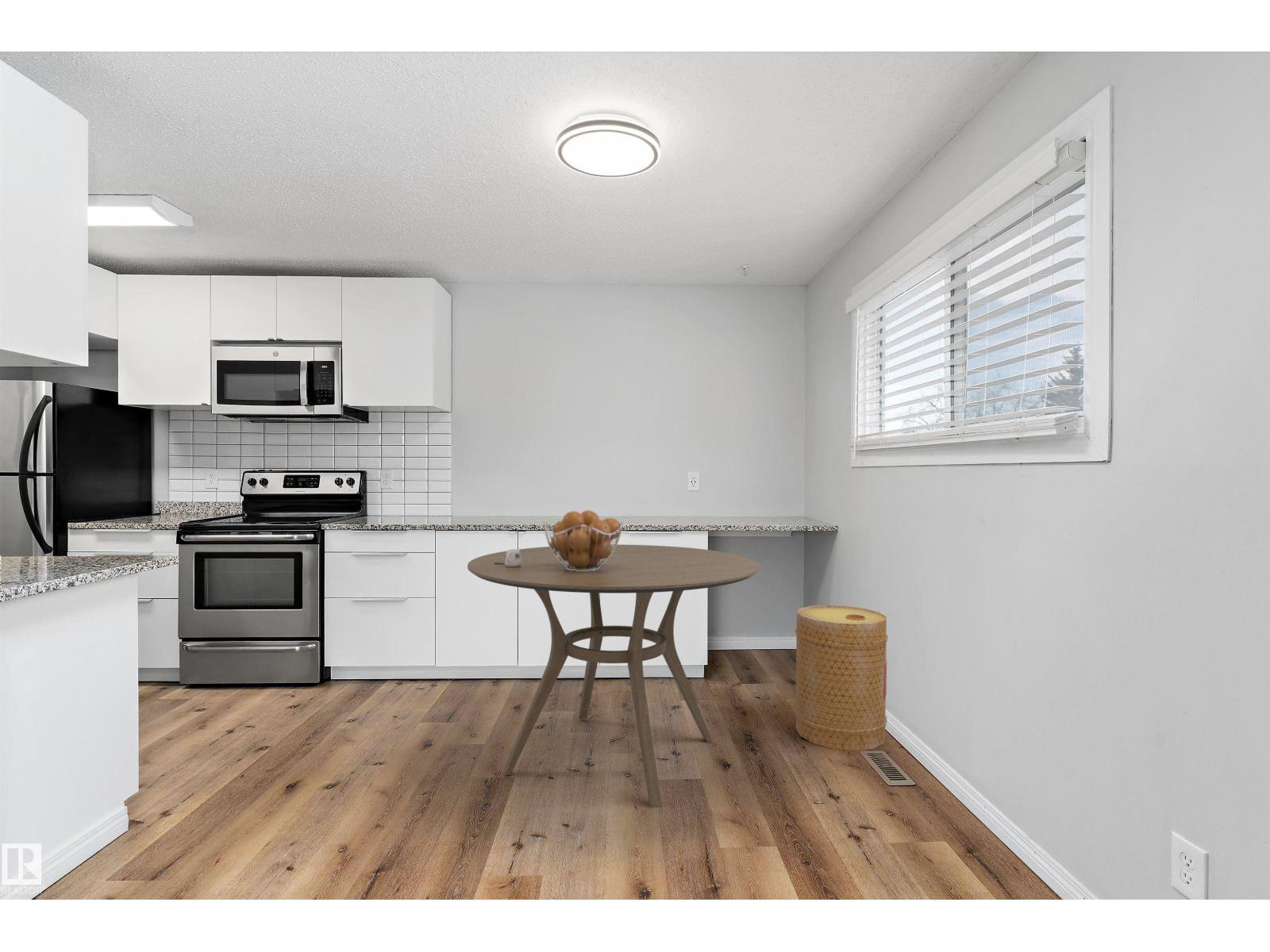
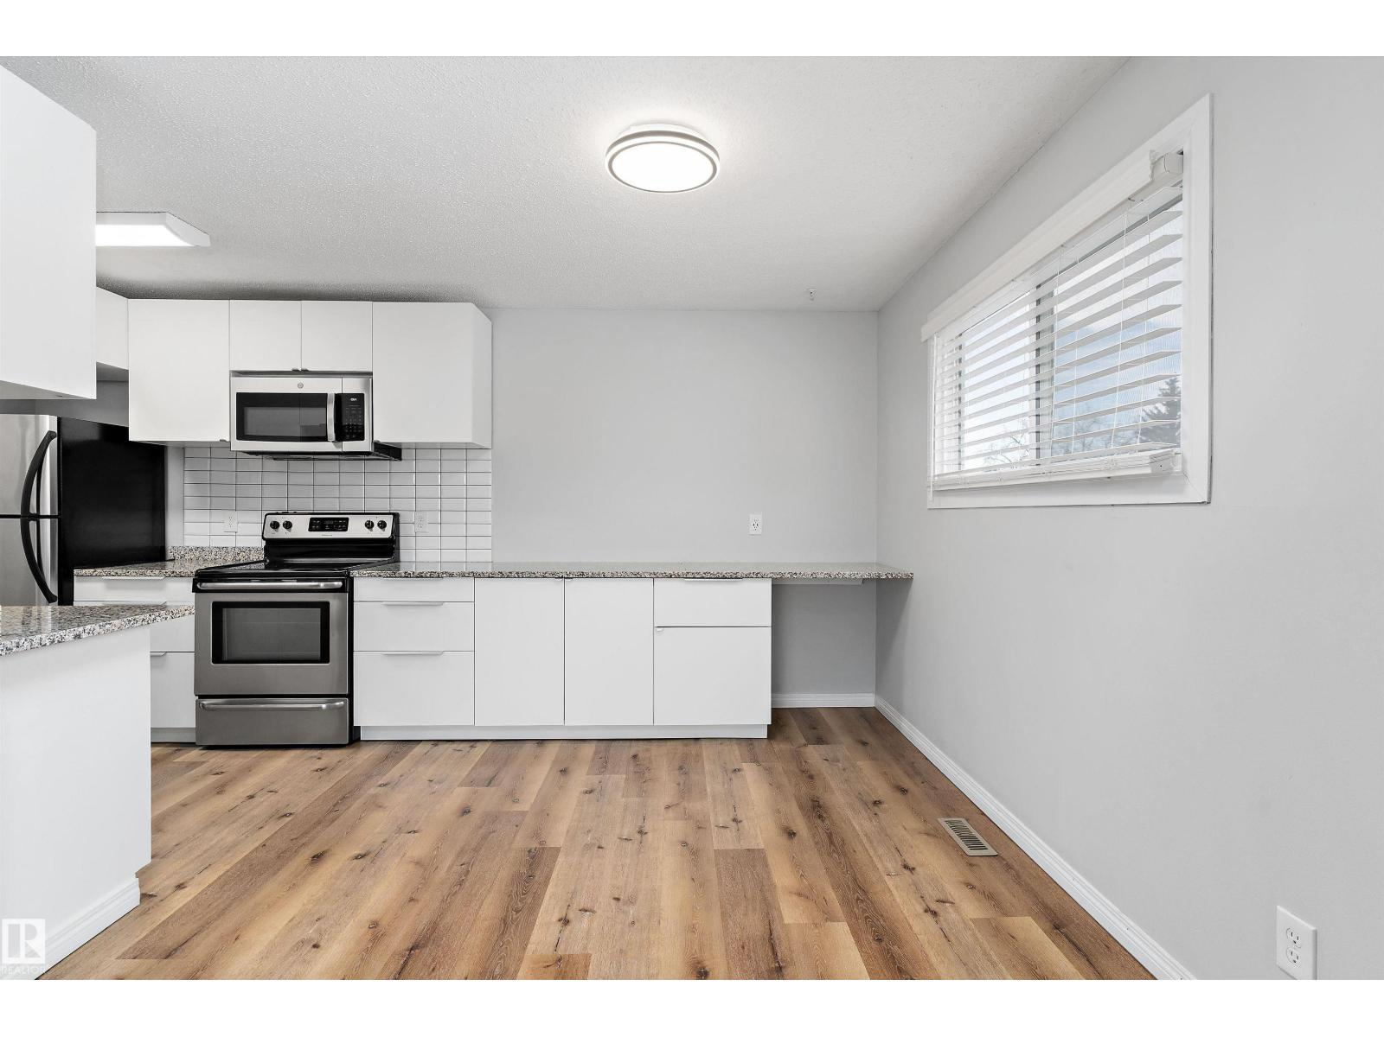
- basket [794,605,889,751]
- fruit basket [542,509,624,571]
- mug [495,549,521,567]
- dining table [467,543,760,808]
